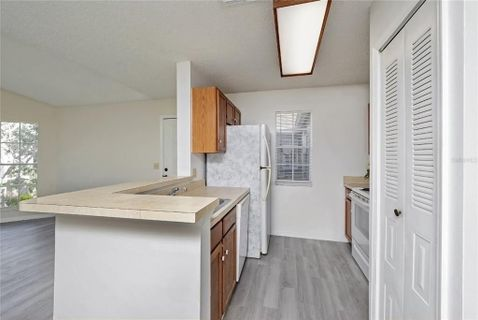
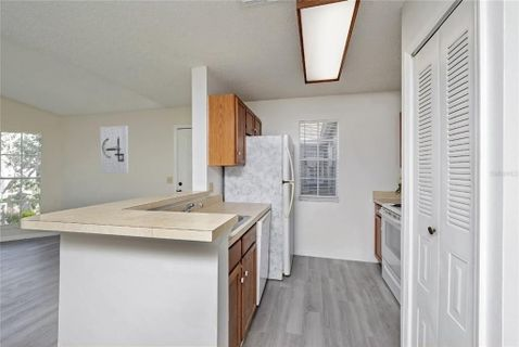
+ wall art [99,125,129,175]
